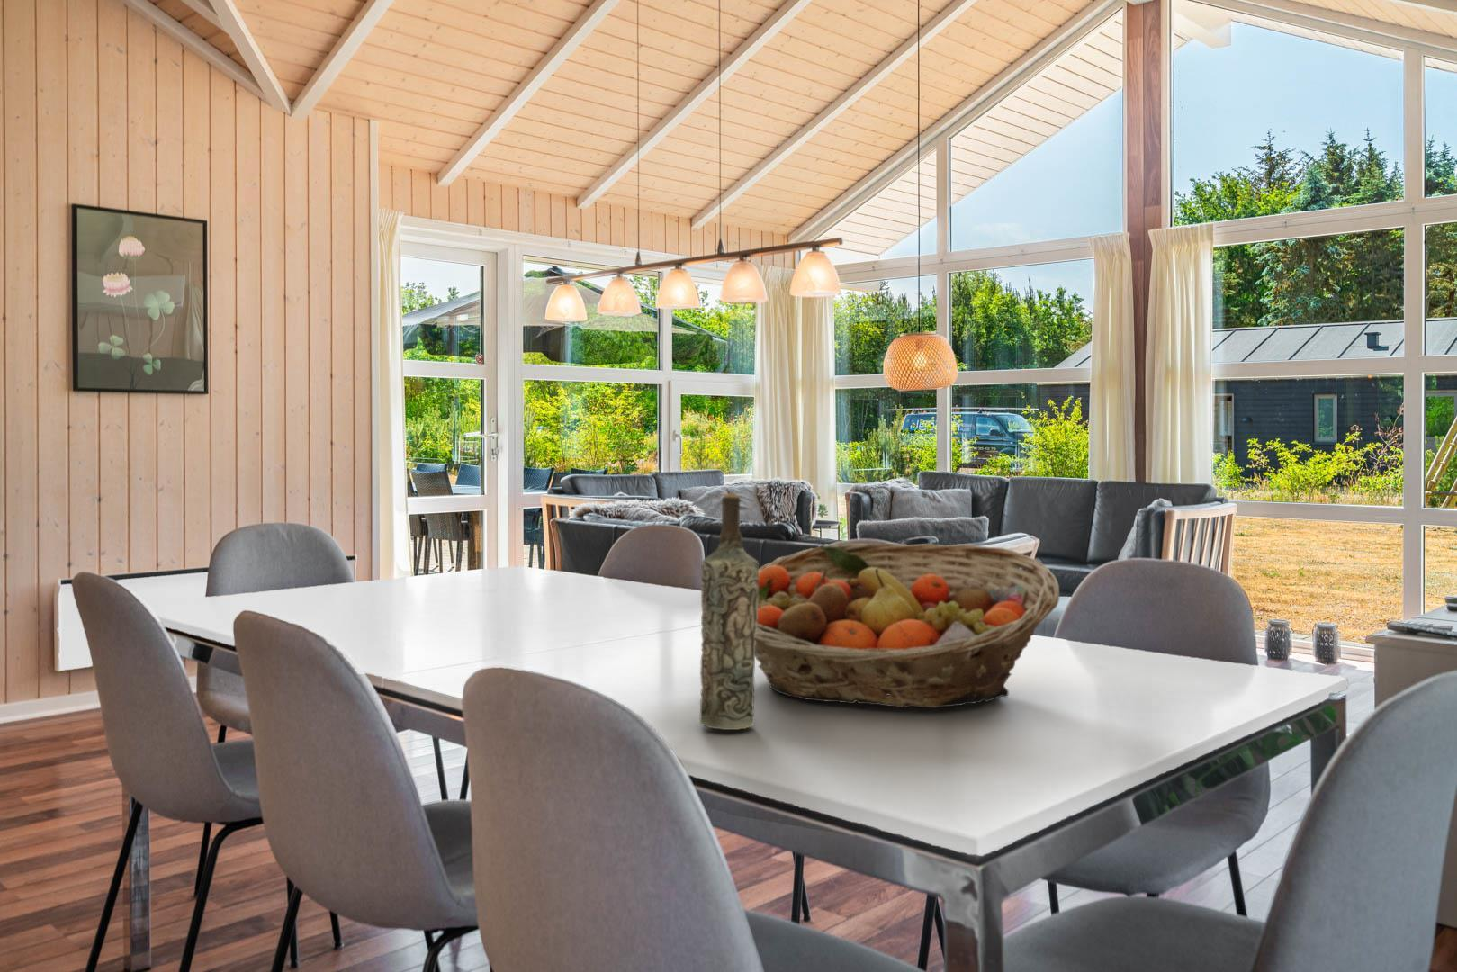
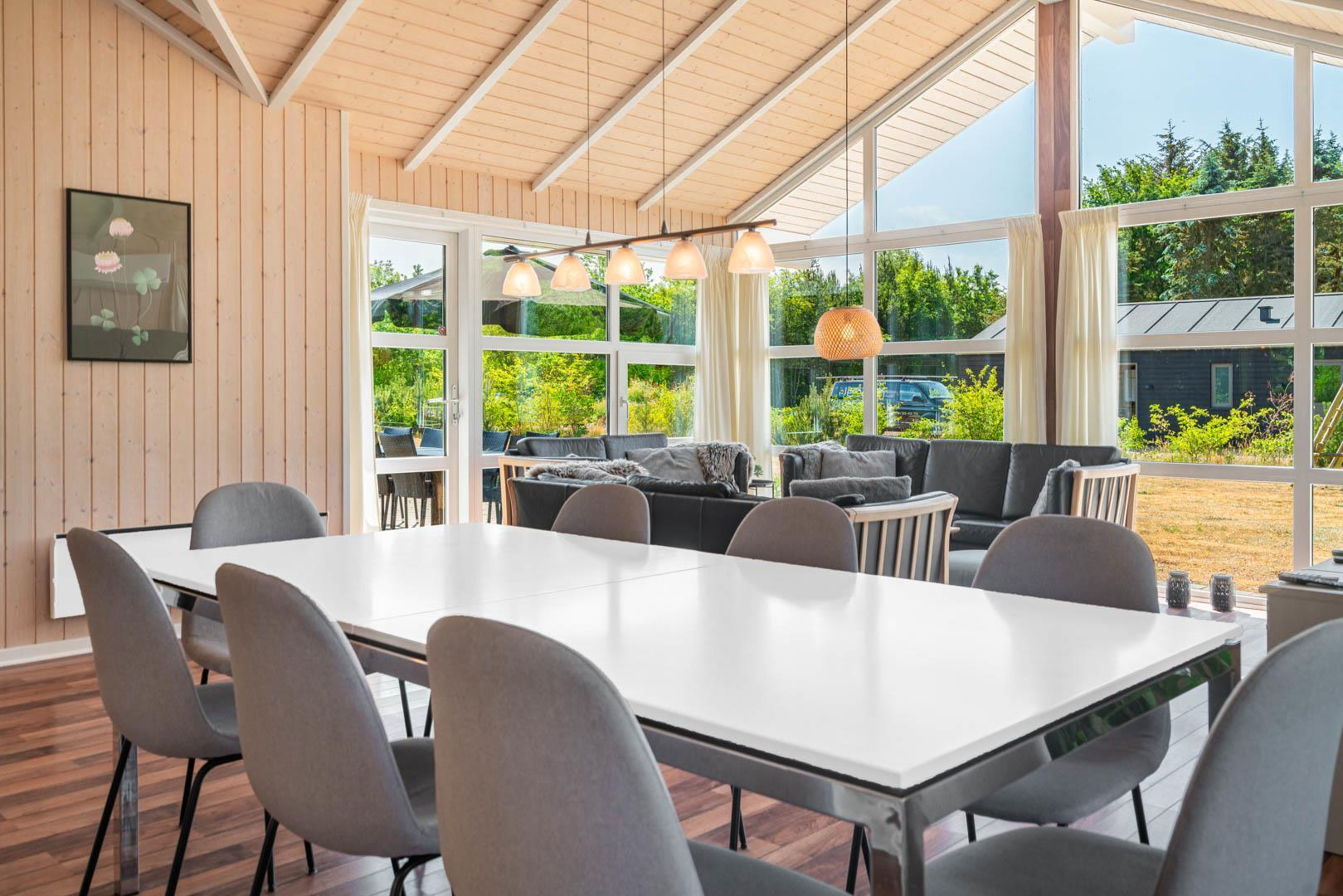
- fruit basket [755,542,1060,708]
- bottle [699,493,759,731]
